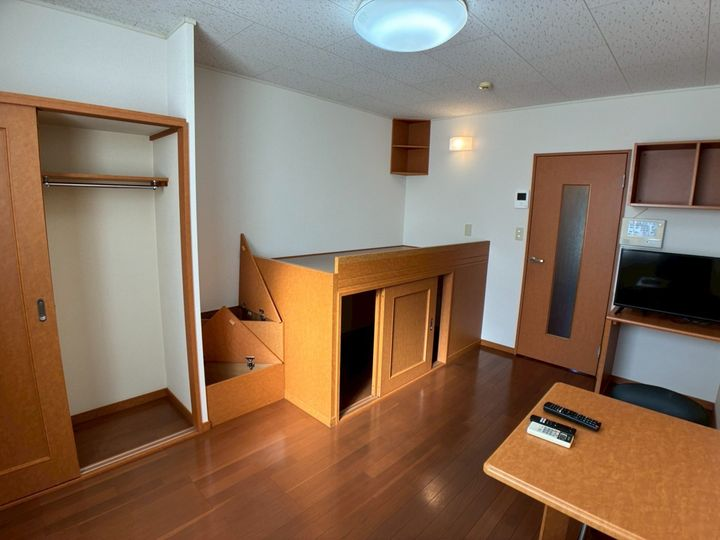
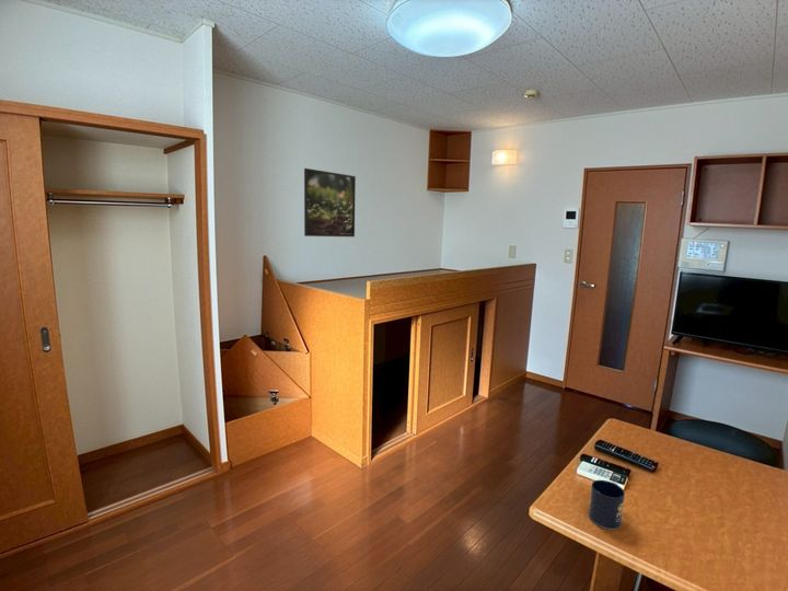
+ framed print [303,167,357,237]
+ mug [588,479,626,530]
